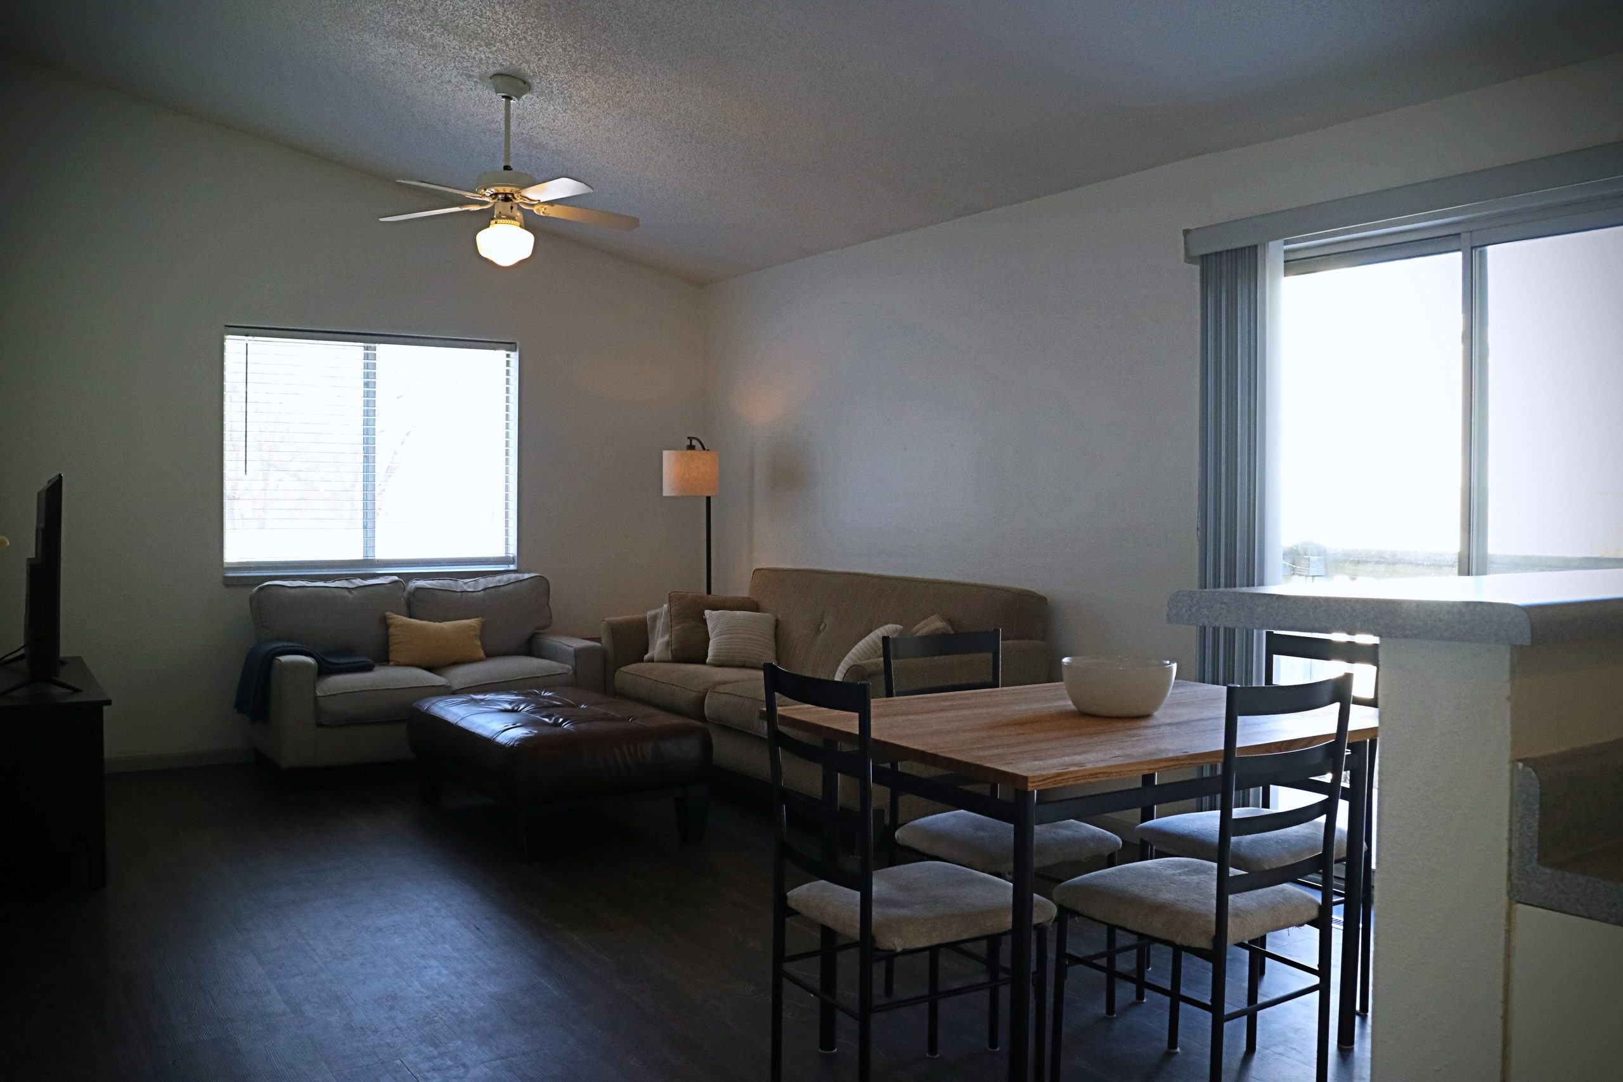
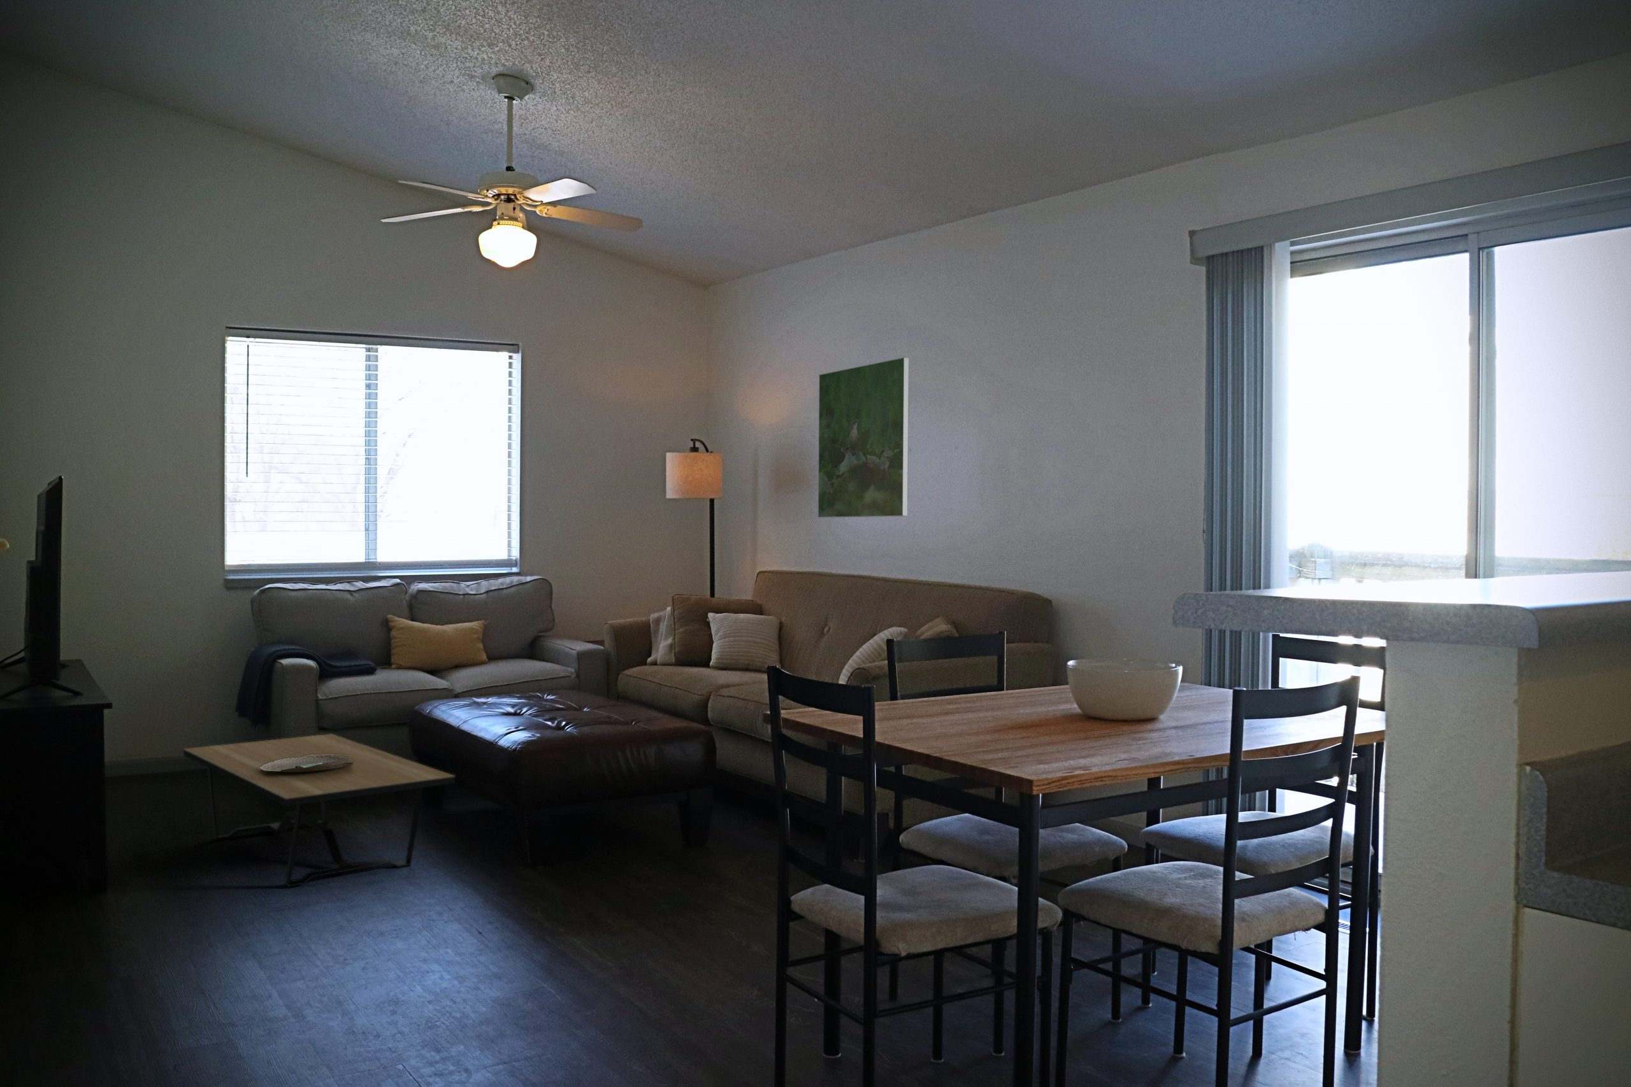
+ coffee table [183,733,455,888]
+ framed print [818,357,910,518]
+ decorative bowl [260,753,353,773]
